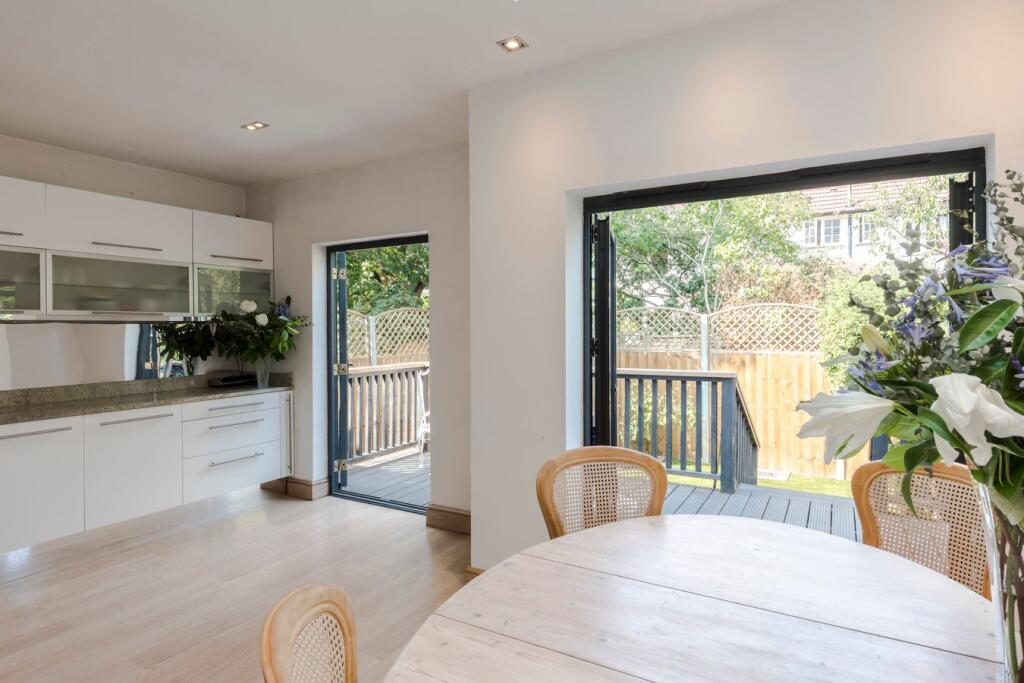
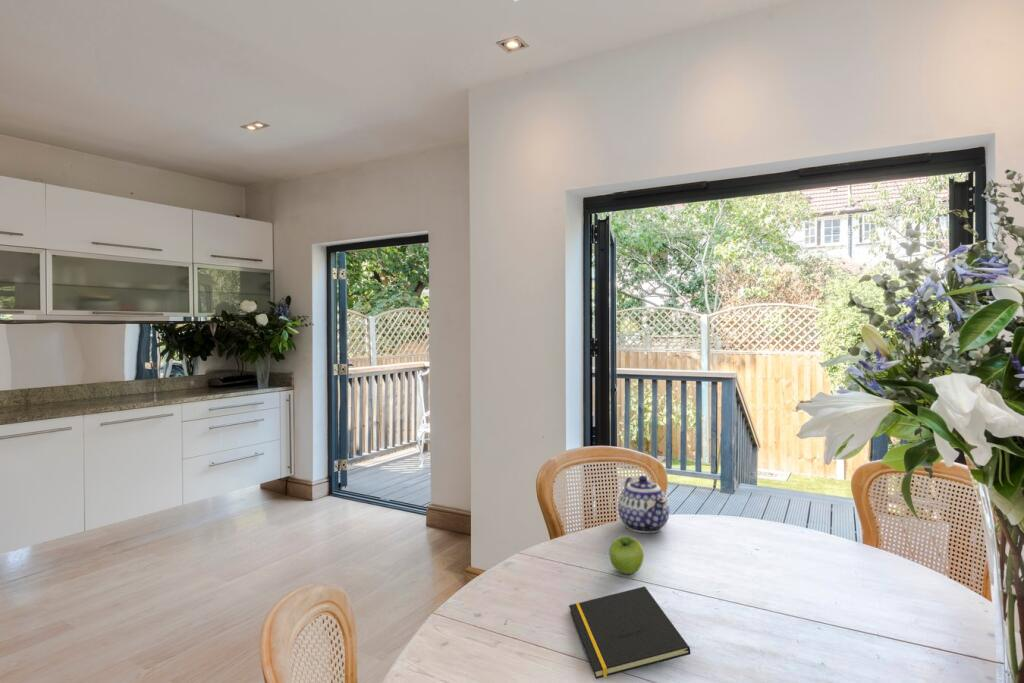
+ teapot [617,475,670,534]
+ notepad [568,586,691,680]
+ fruit [608,535,645,575]
